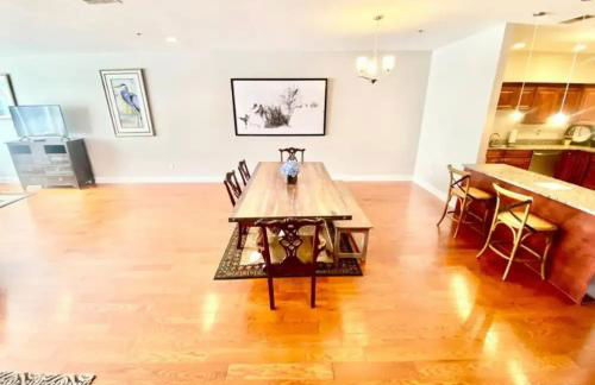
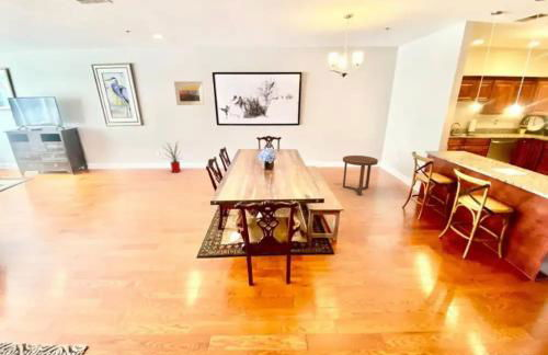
+ house plant [160,139,184,173]
+ side table [342,154,379,196]
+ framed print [173,80,205,106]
